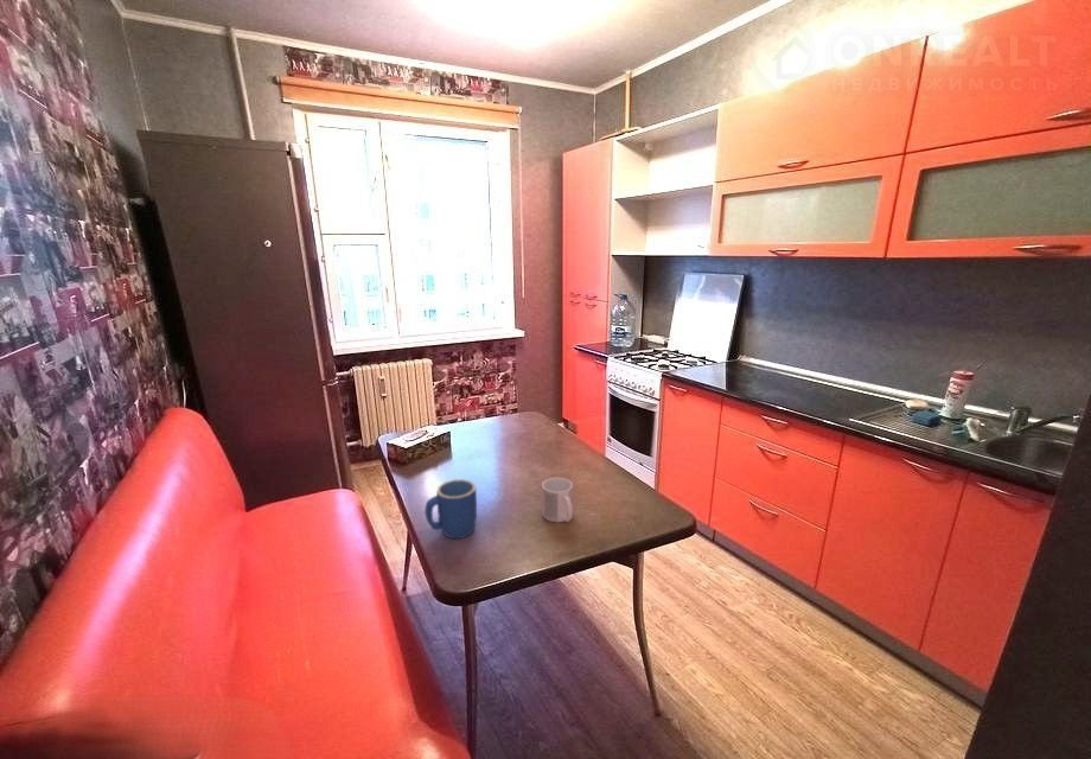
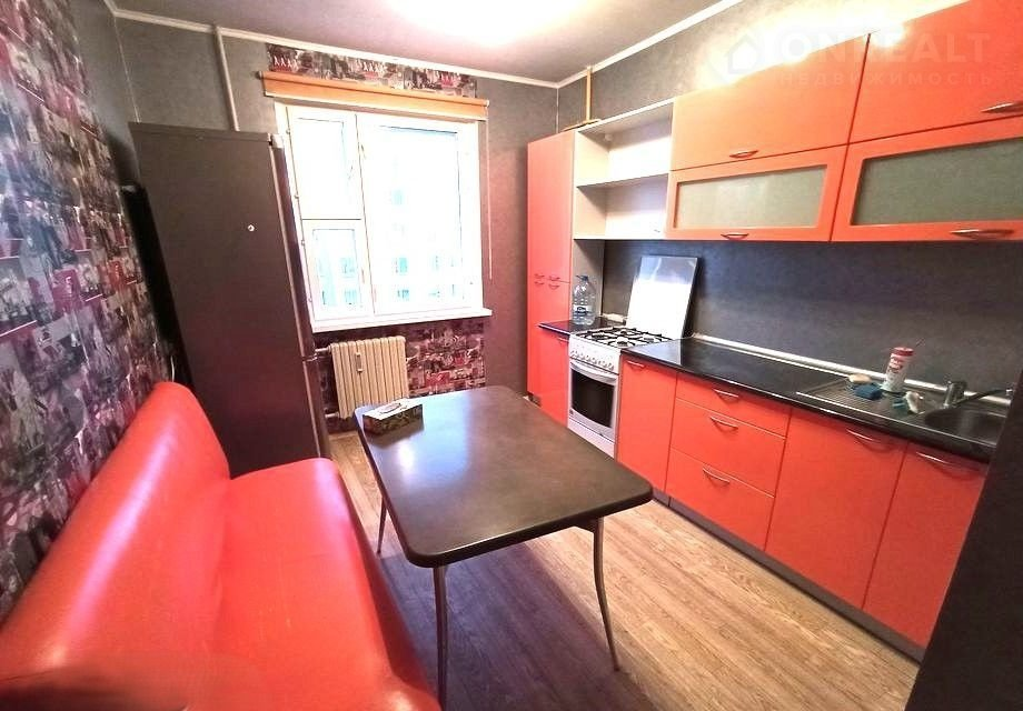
- mug [423,478,478,540]
- mug [541,477,574,523]
